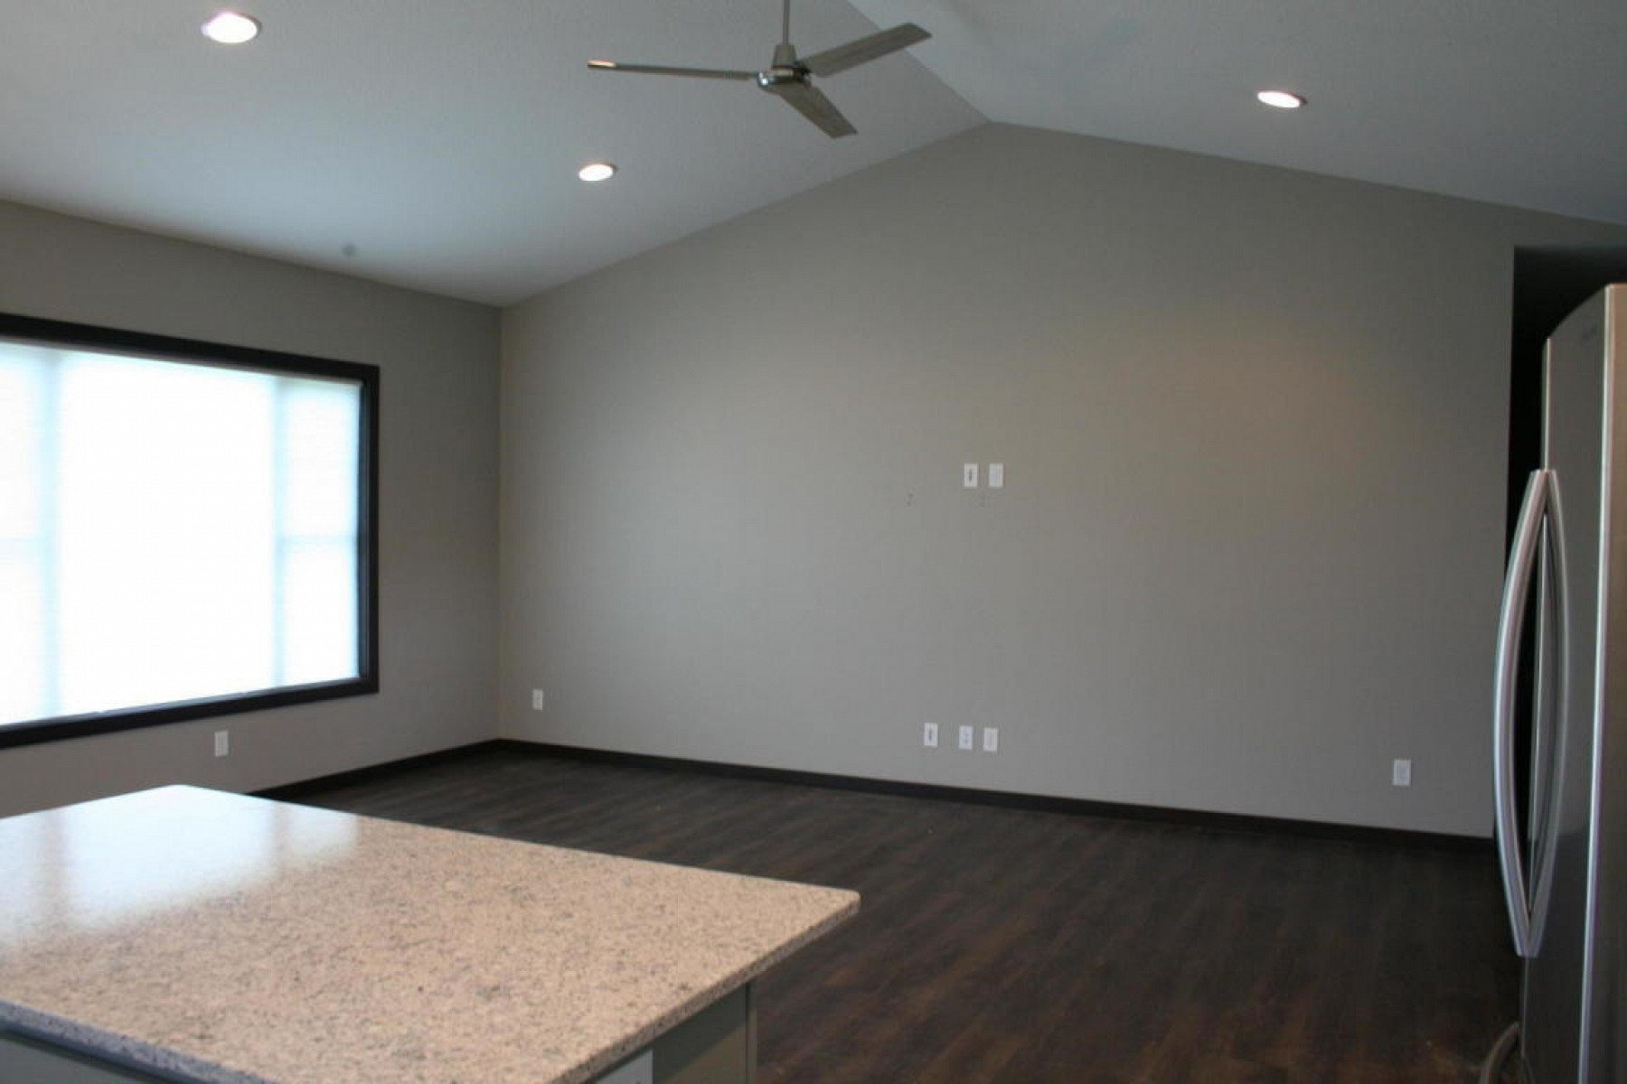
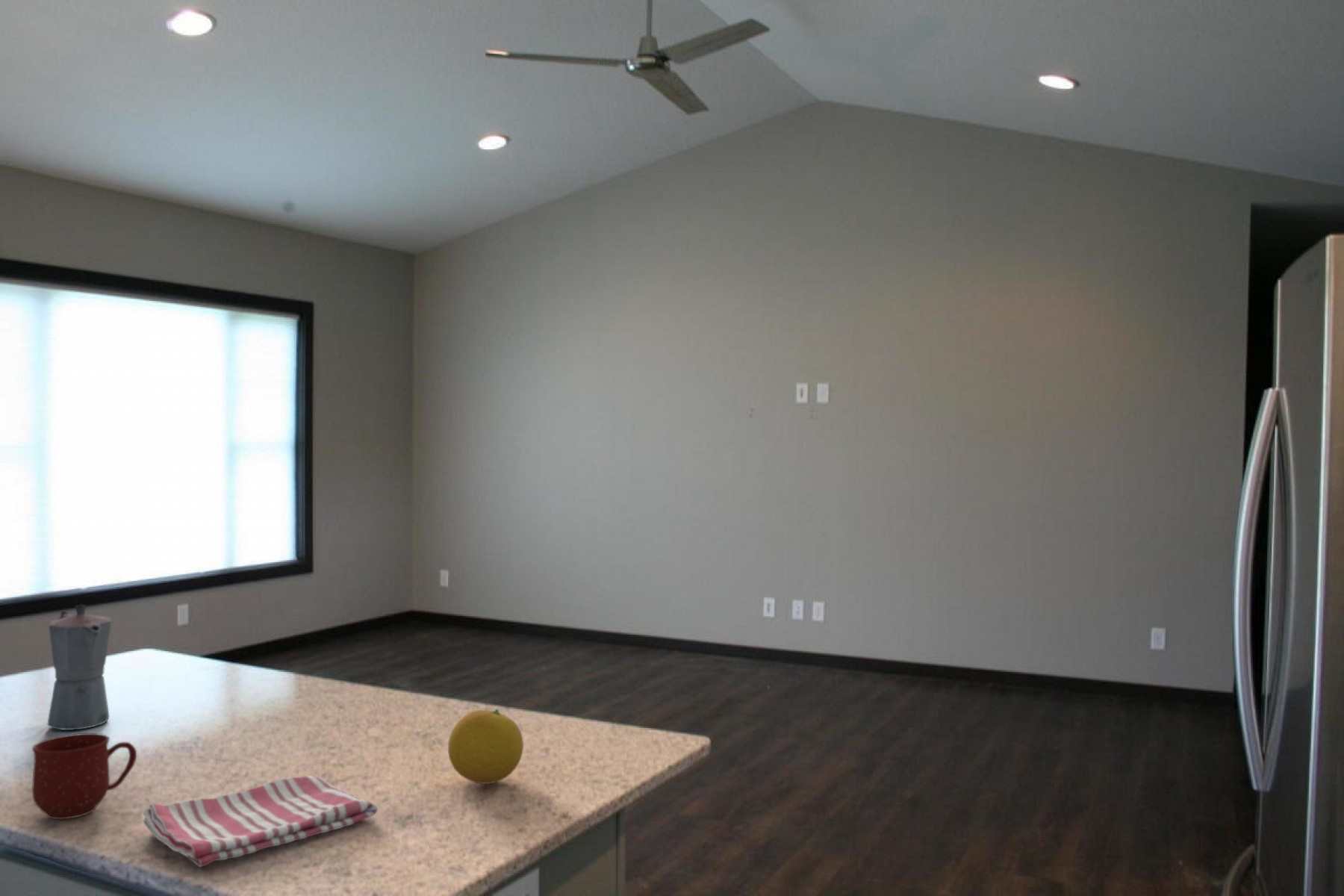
+ fruit [447,709,524,785]
+ mug [31,732,137,820]
+ dish towel [143,775,378,868]
+ moka pot [47,604,112,731]
